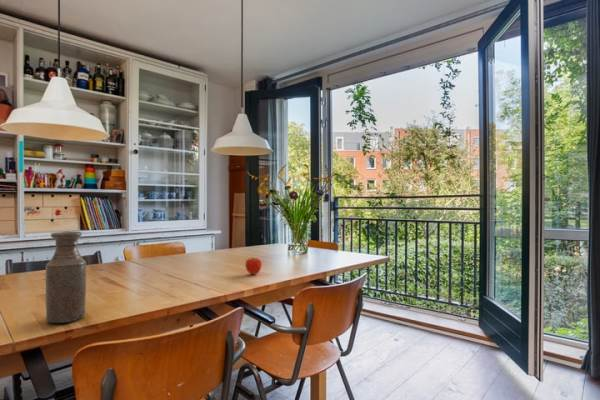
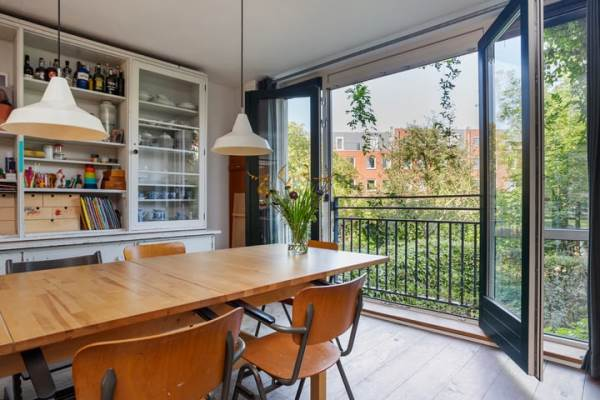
- bottle [45,230,87,324]
- fruit [244,256,263,275]
